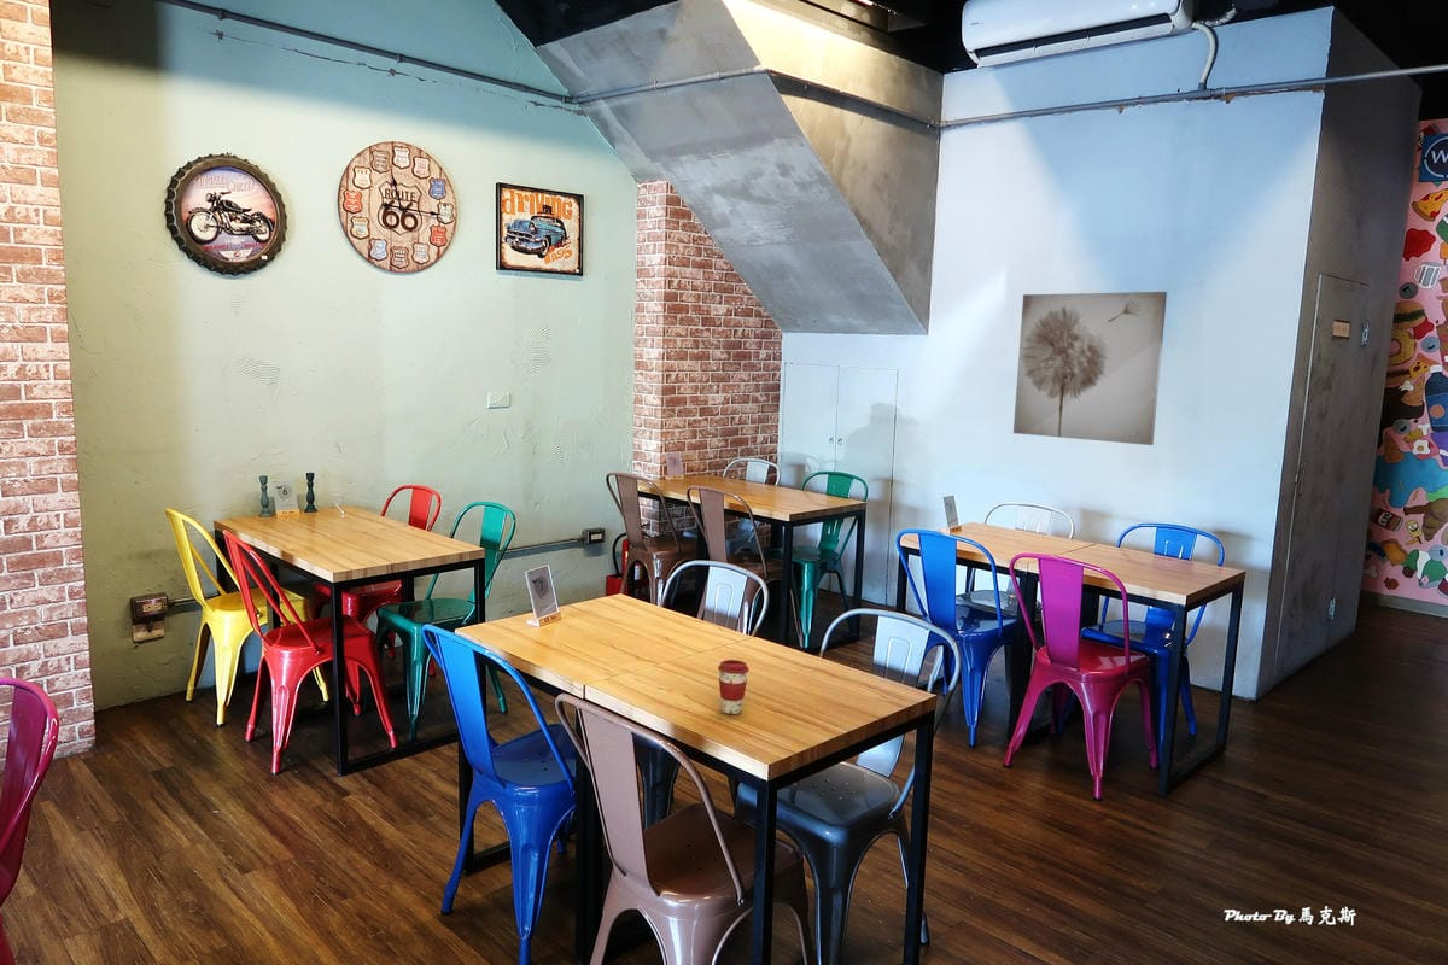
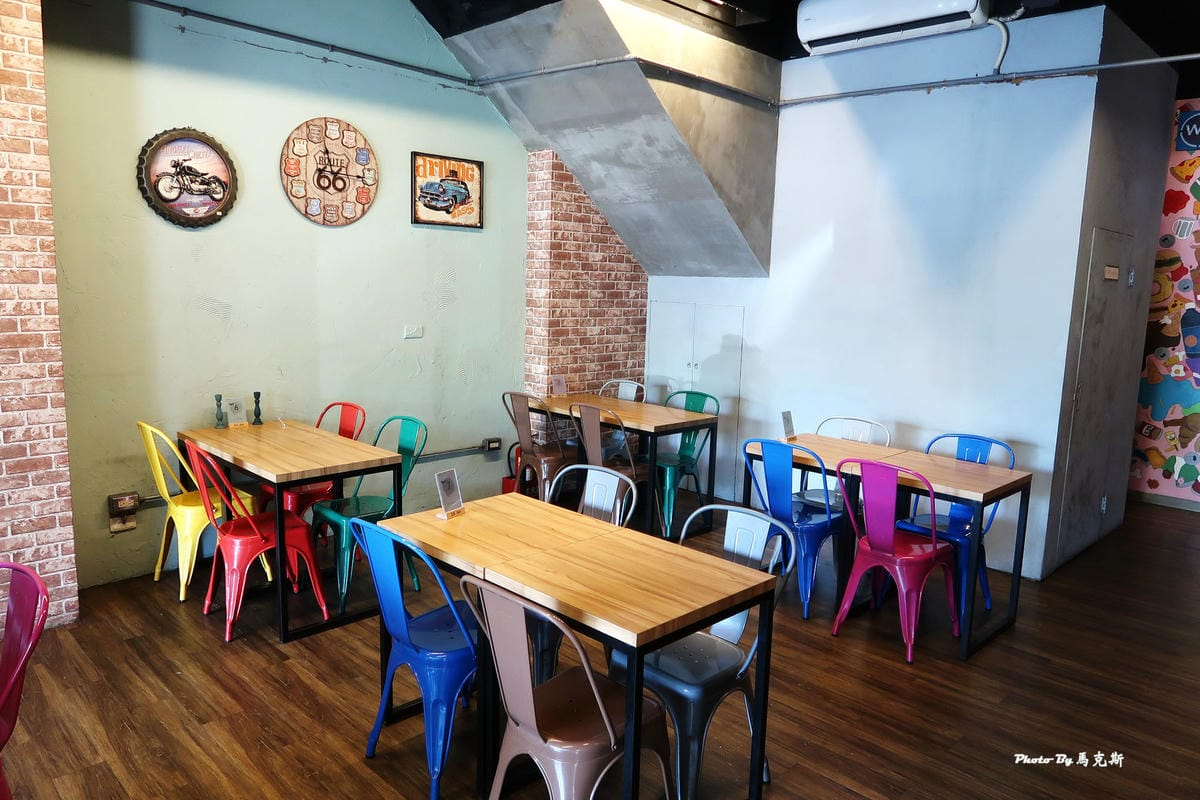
- coffee cup [717,659,751,715]
- wall art [1012,291,1168,446]
